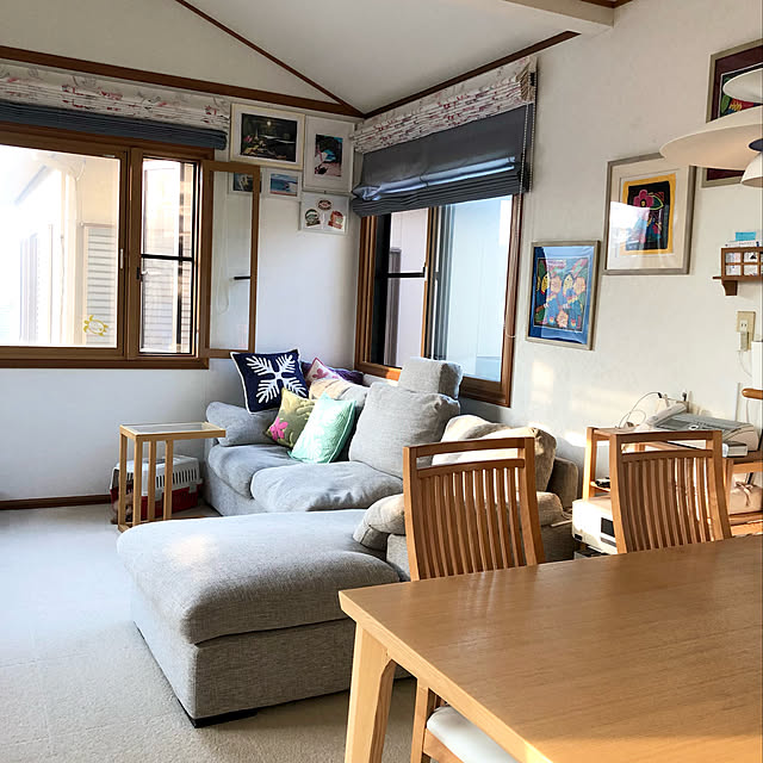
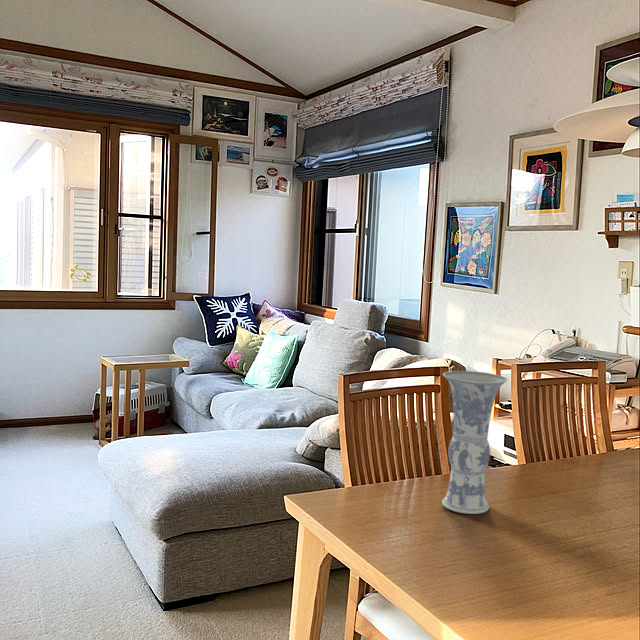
+ vase [441,370,509,515]
